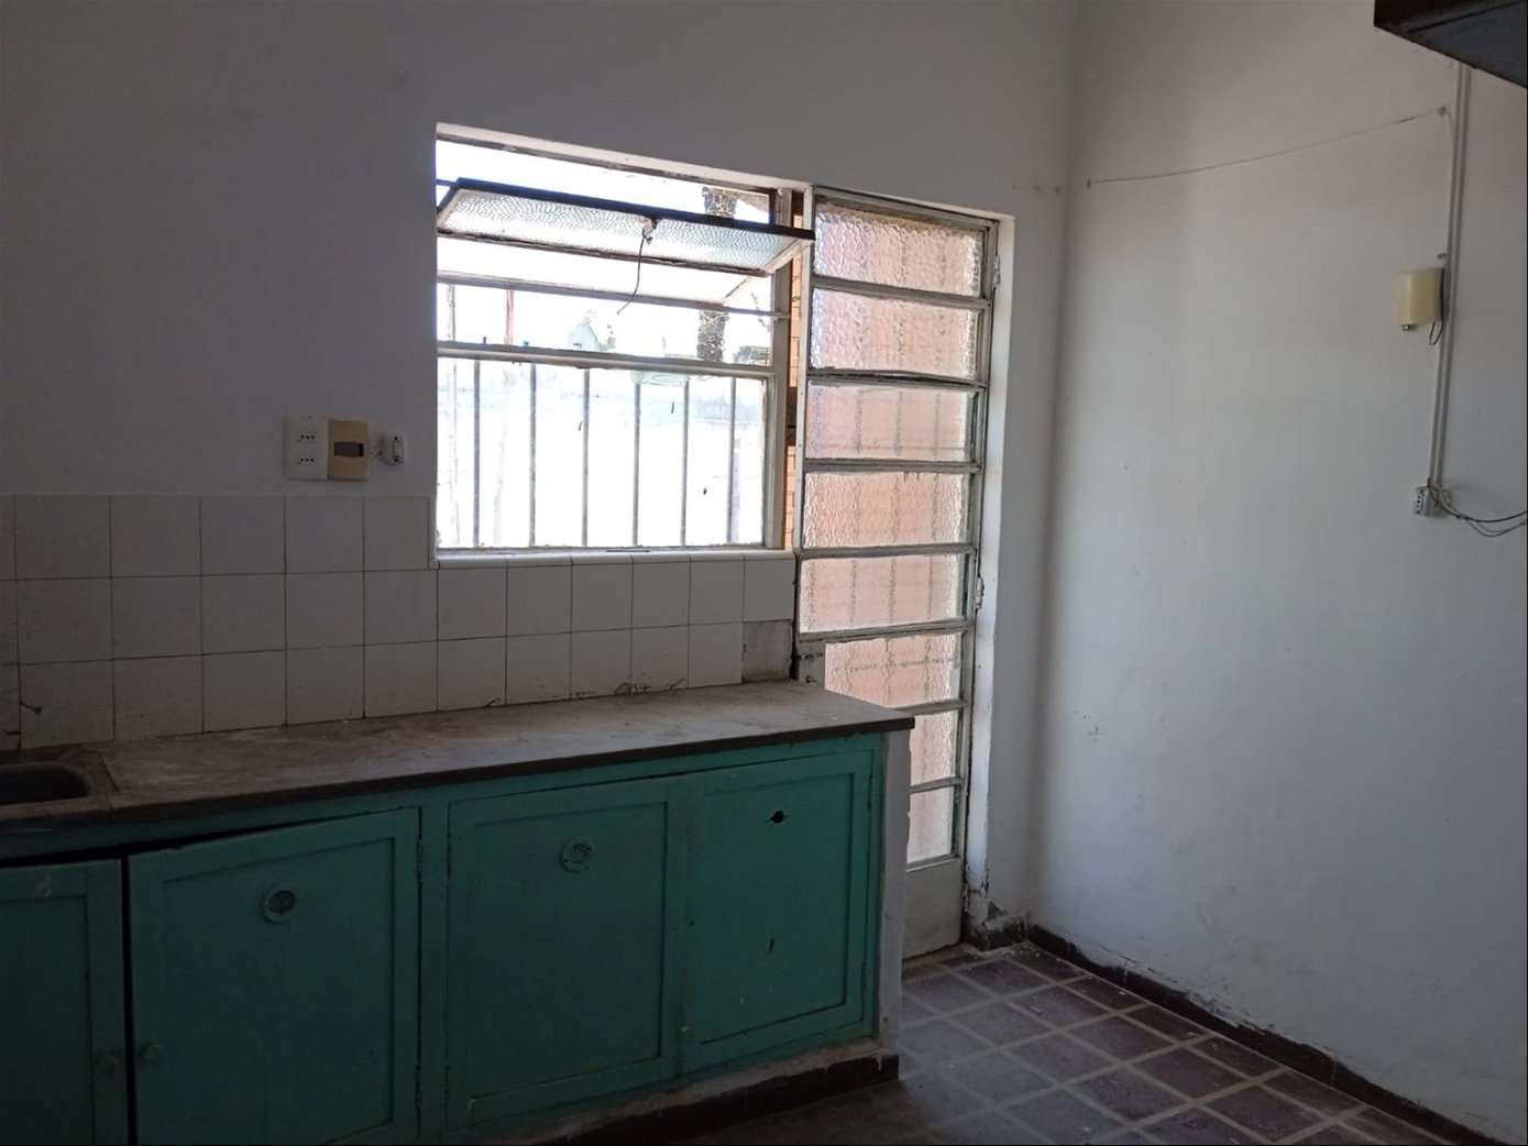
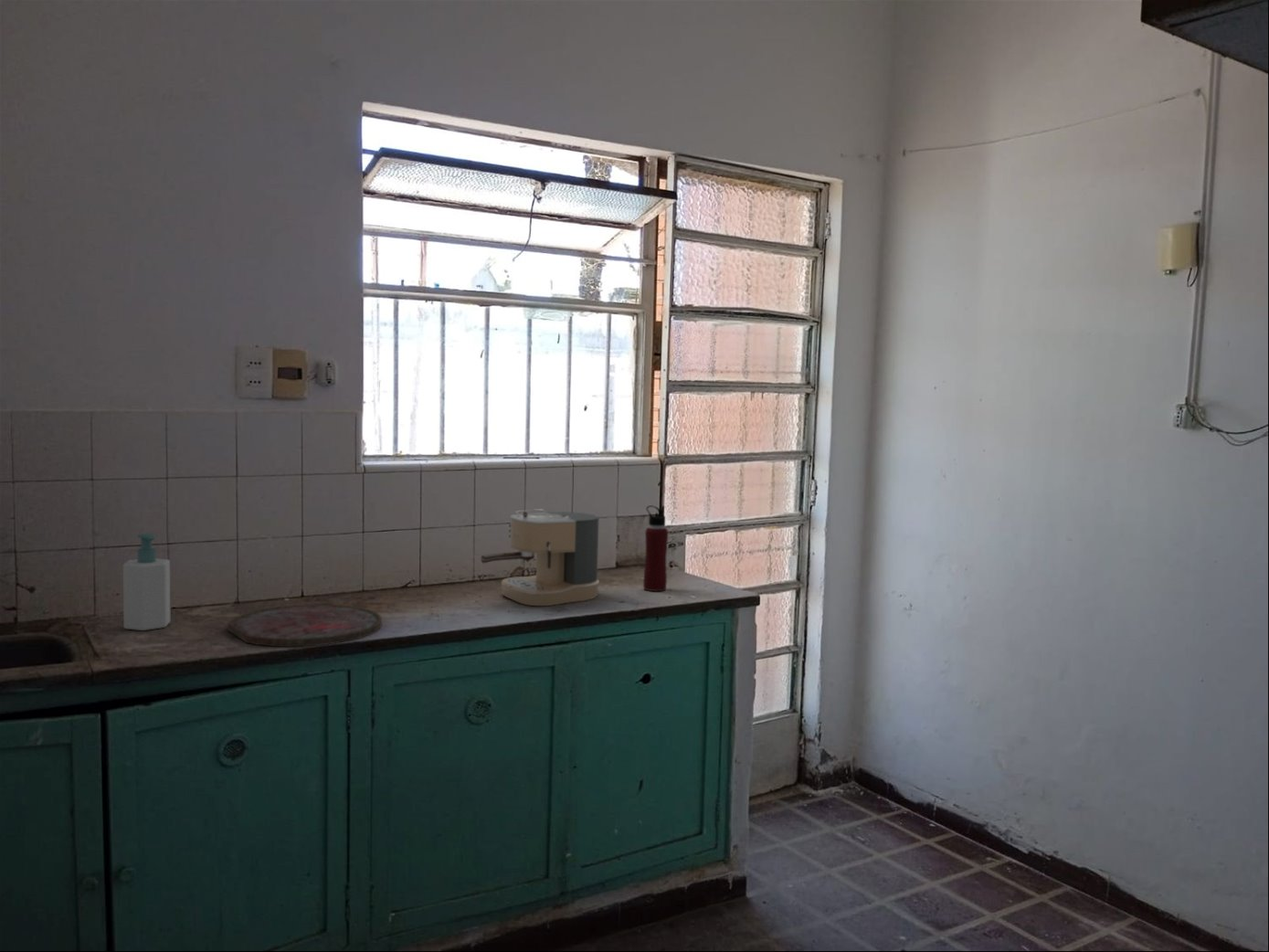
+ water bottle [642,504,669,592]
+ coffee maker [480,509,600,607]
+ soap bottle [122,533,172,631]
+ cutting board [227,603,383,648]
